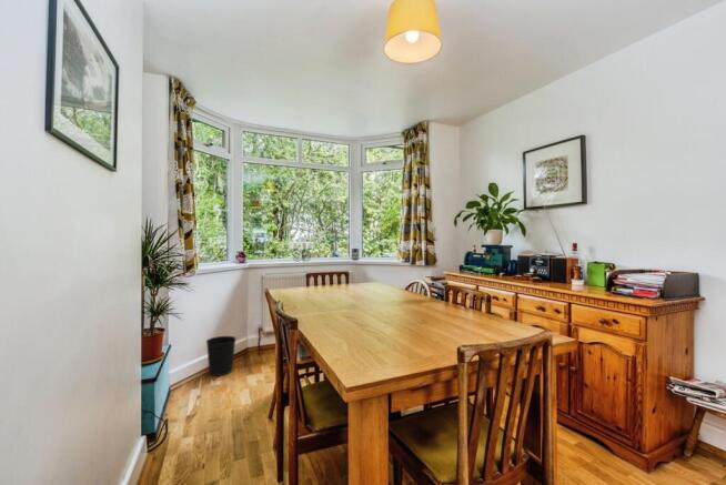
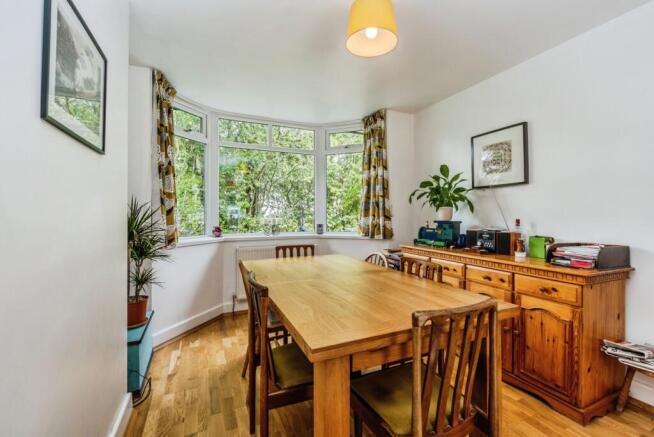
- wastebasket [205,335,238,377]
